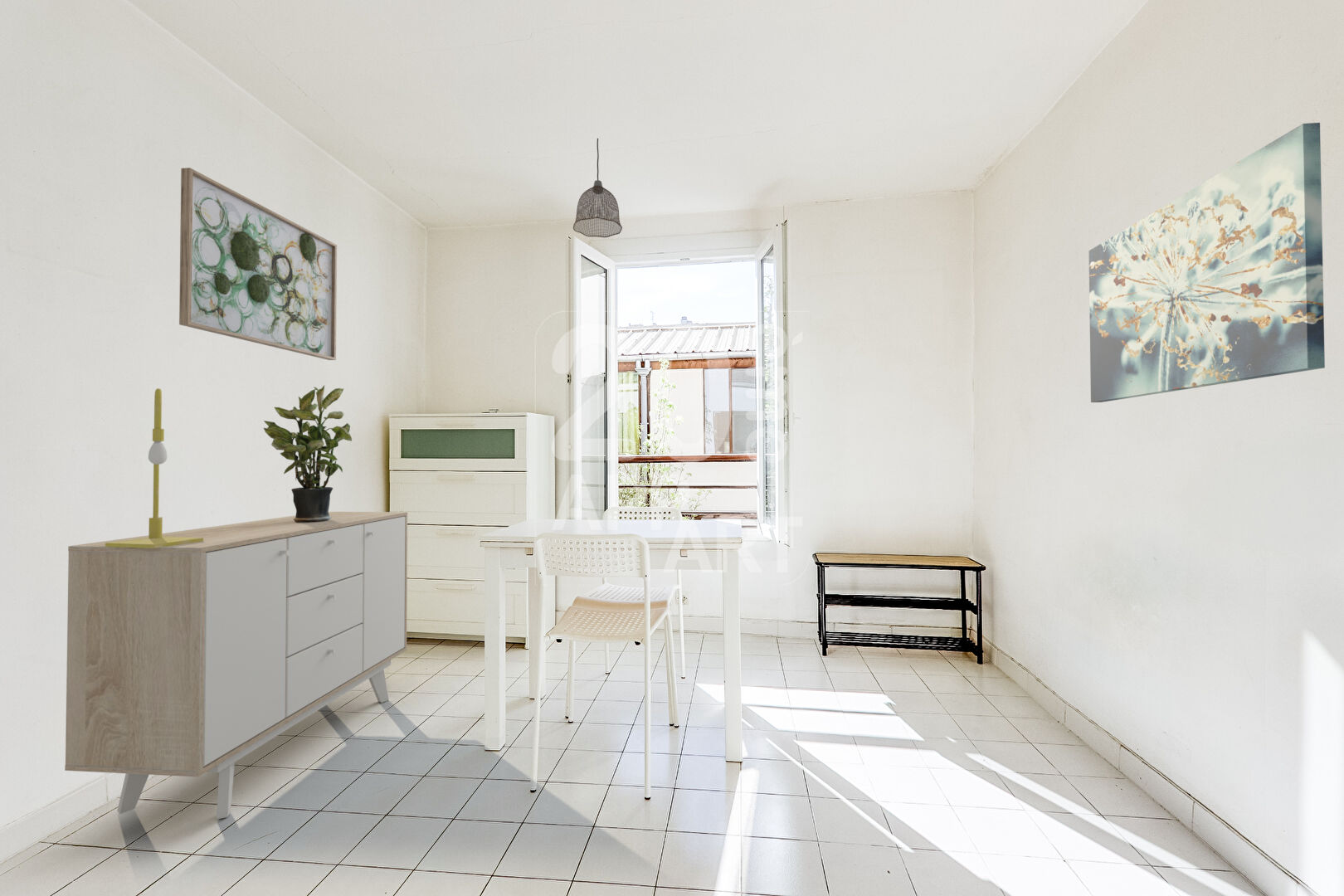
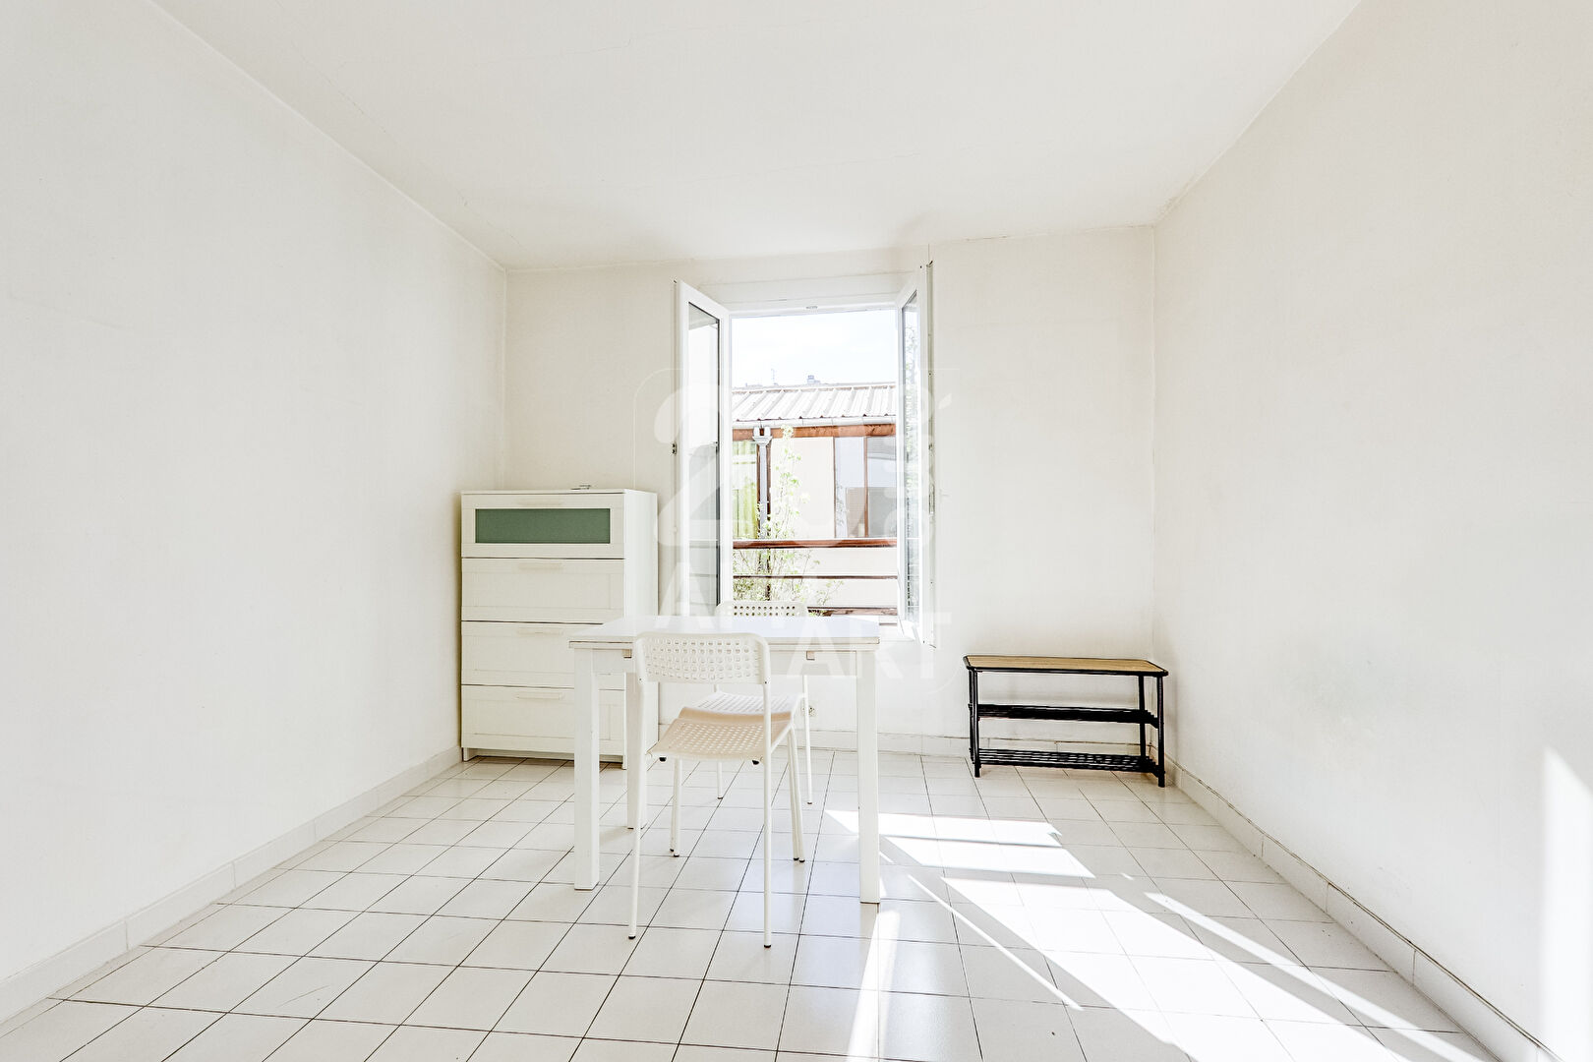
- pendant lamp [572,138,623,238]
- potted plant [263,385,353,523]
- wall art [178,167,338,361]
- table lamp [105,387,203,548]
- sideboard [64,511,408,821]
- wall art [1088,122,1326,403]
